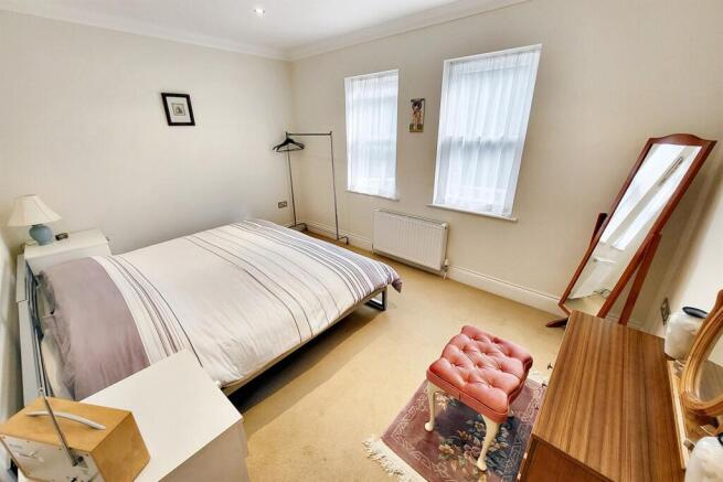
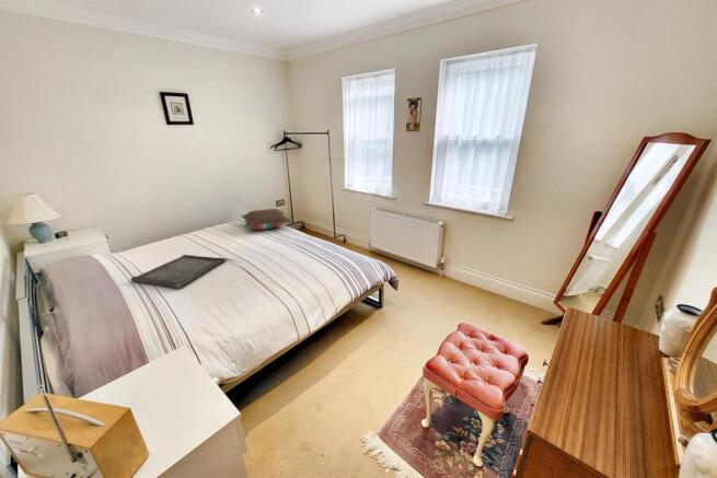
+ serving tray [130,254,225,290]
+ pillow [241,208,292,231]
